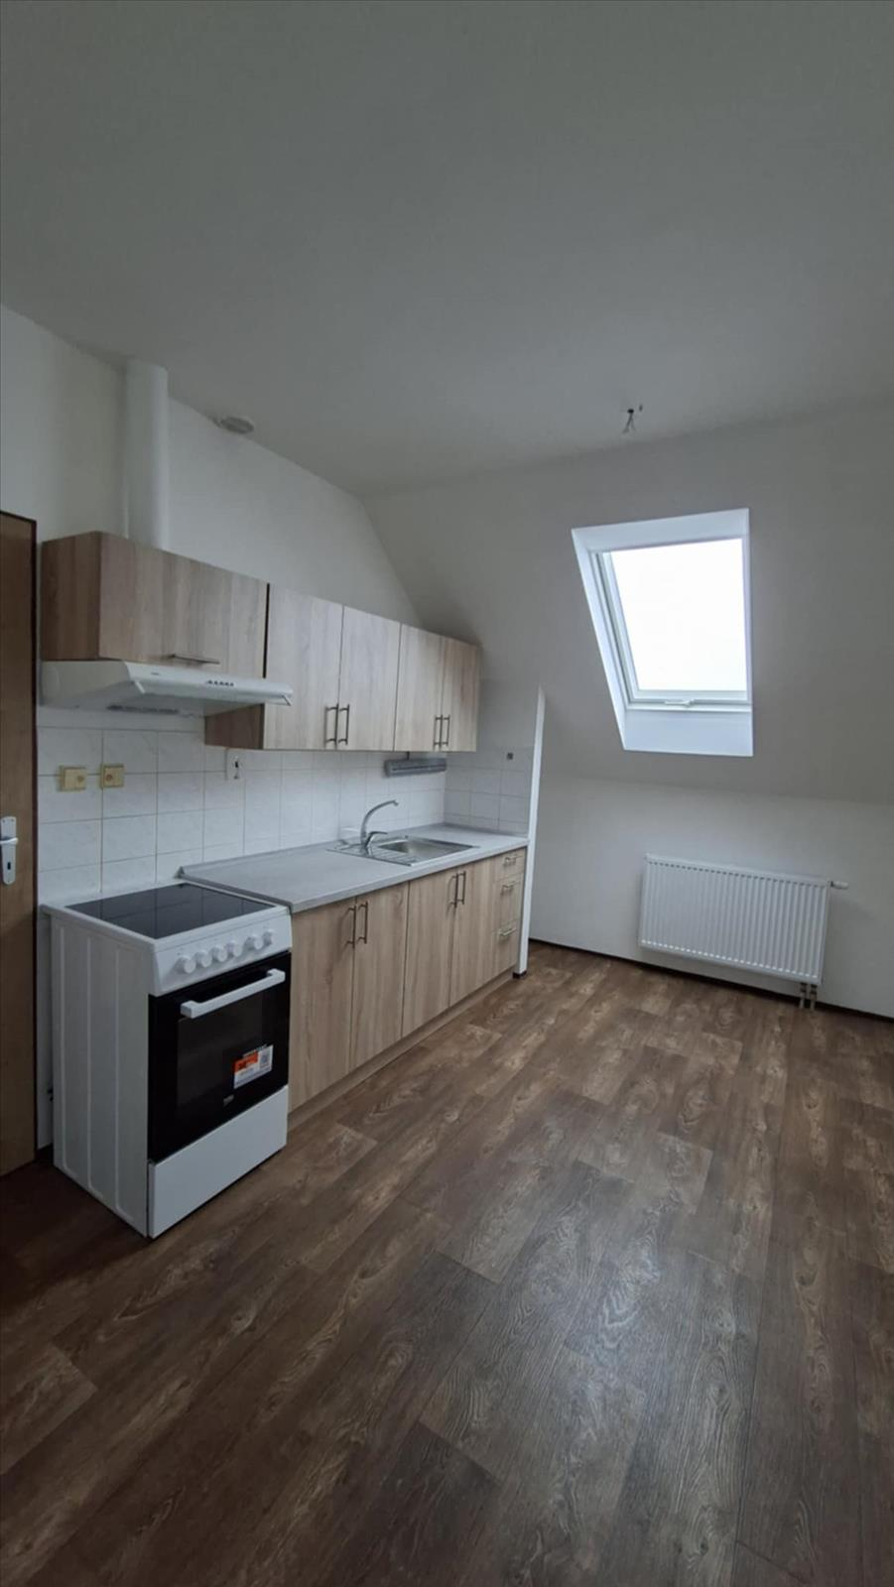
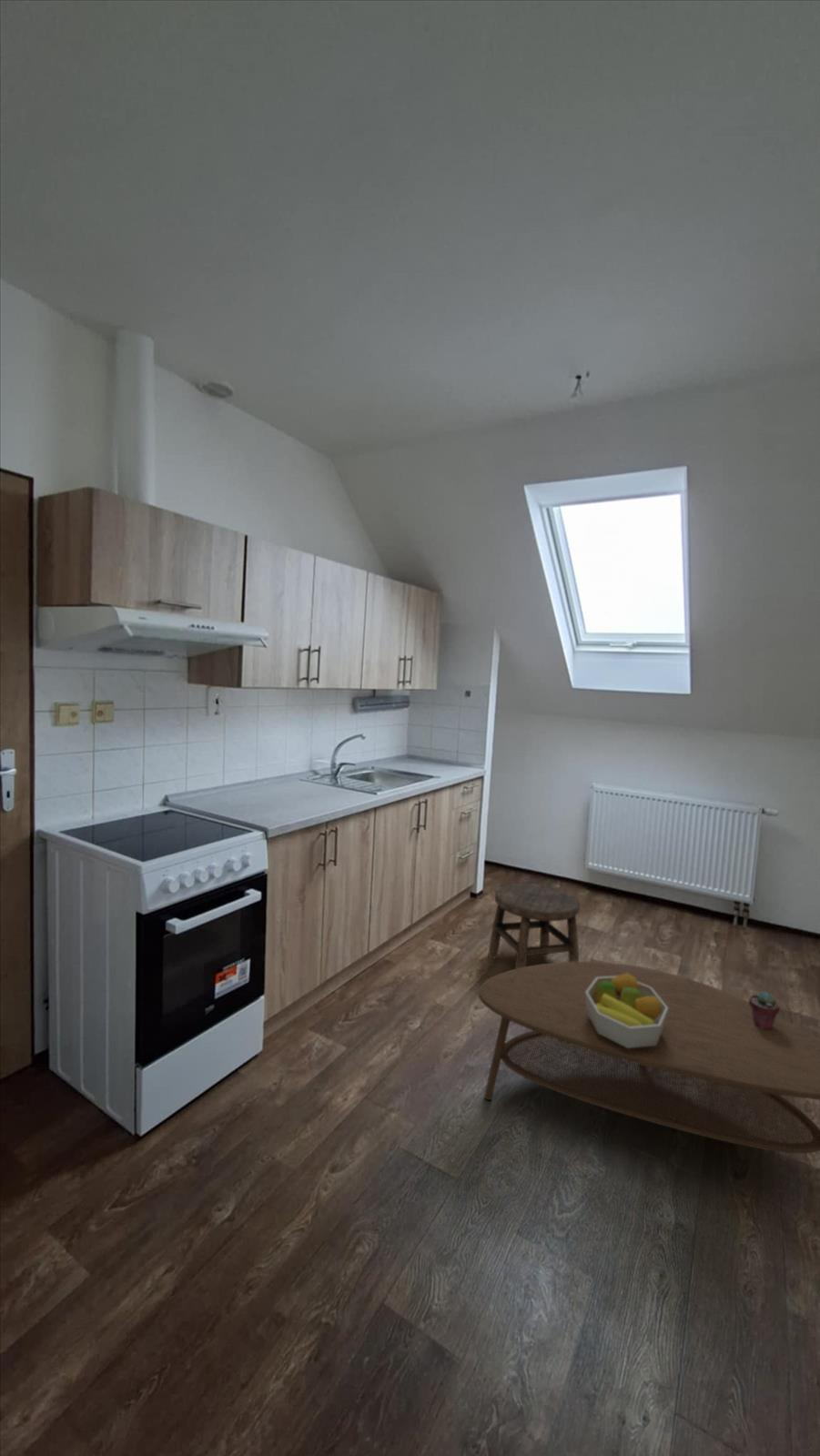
+ coffee table [478,961,820,1155]
+ fruit bowl [585,973,668,1048]
+ stool [487,883,581,969]
+ potted succulent [748,991,781,1030]
